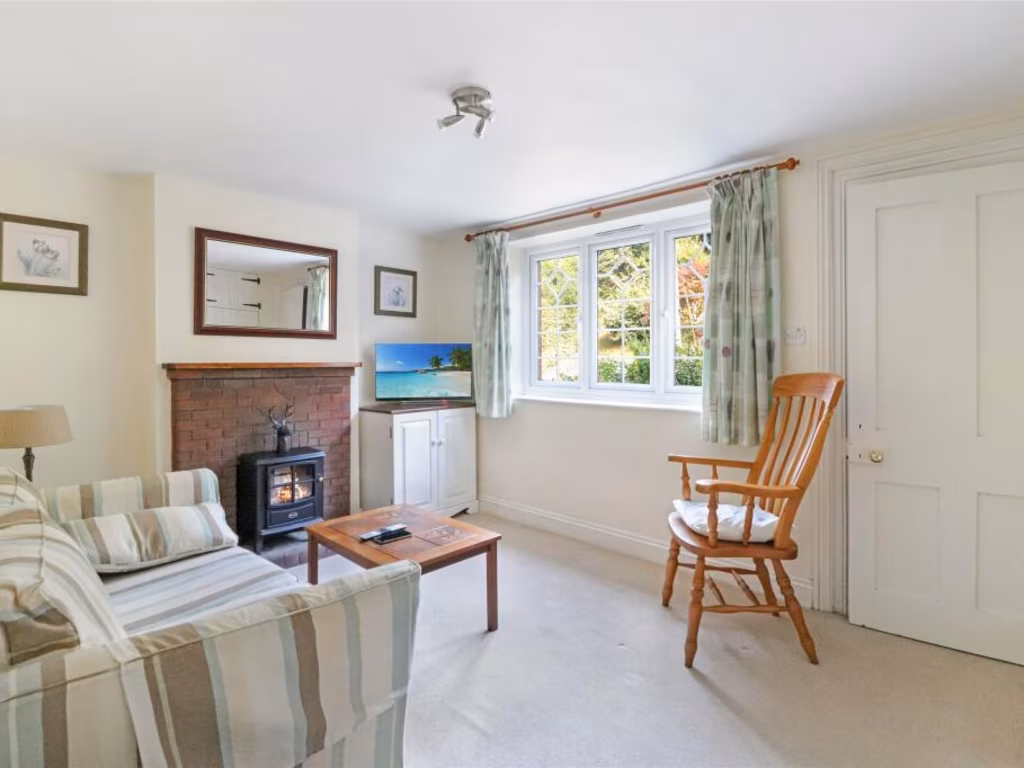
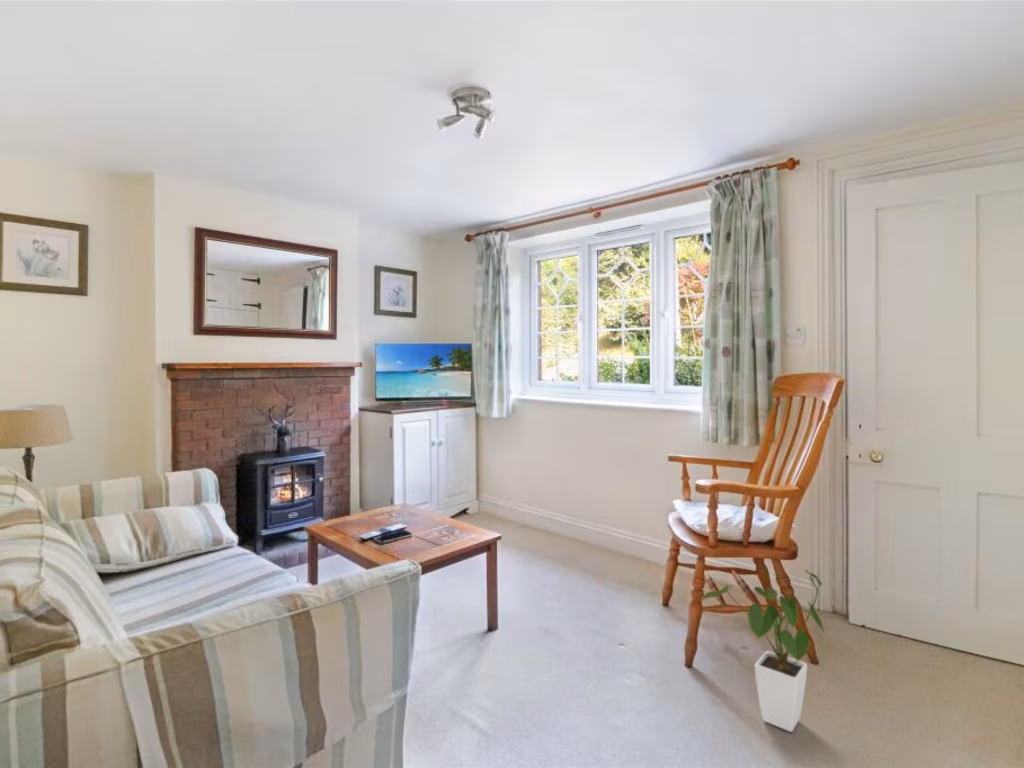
+ house plant [700,569,827,733]
